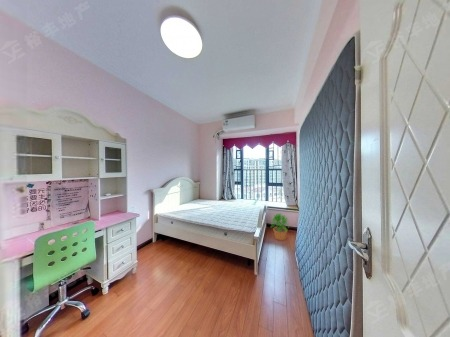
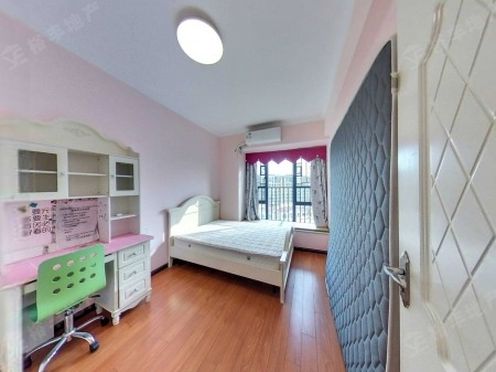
- potted plant [268,212,290,241]
